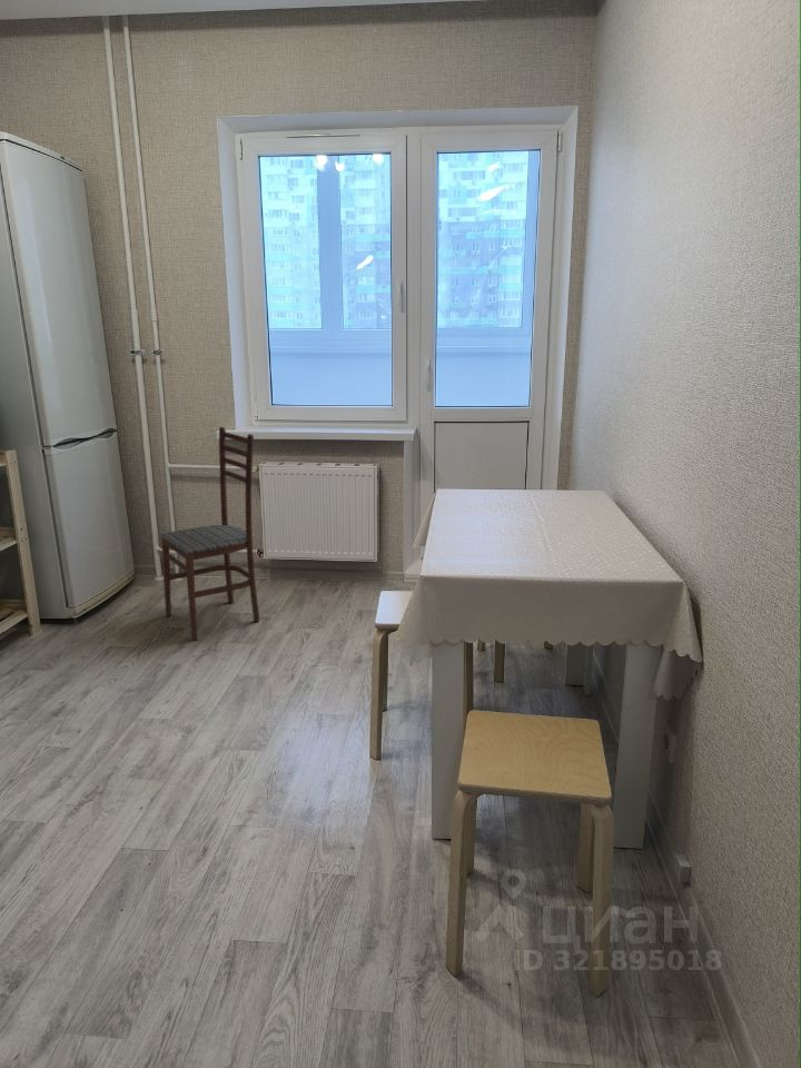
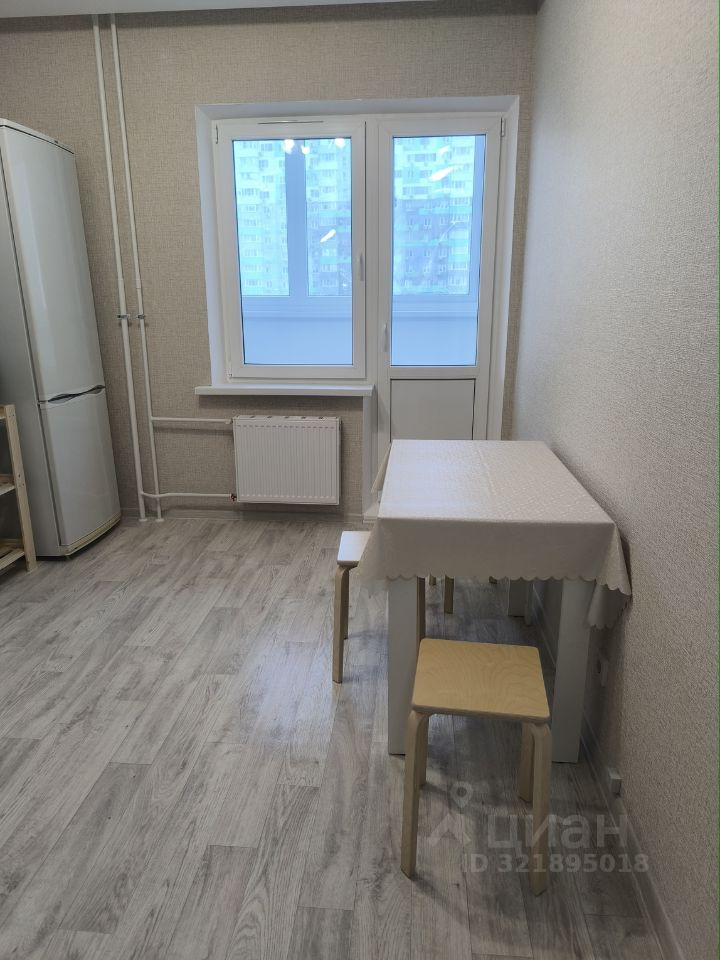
- dining chair [159,426,260,642]
